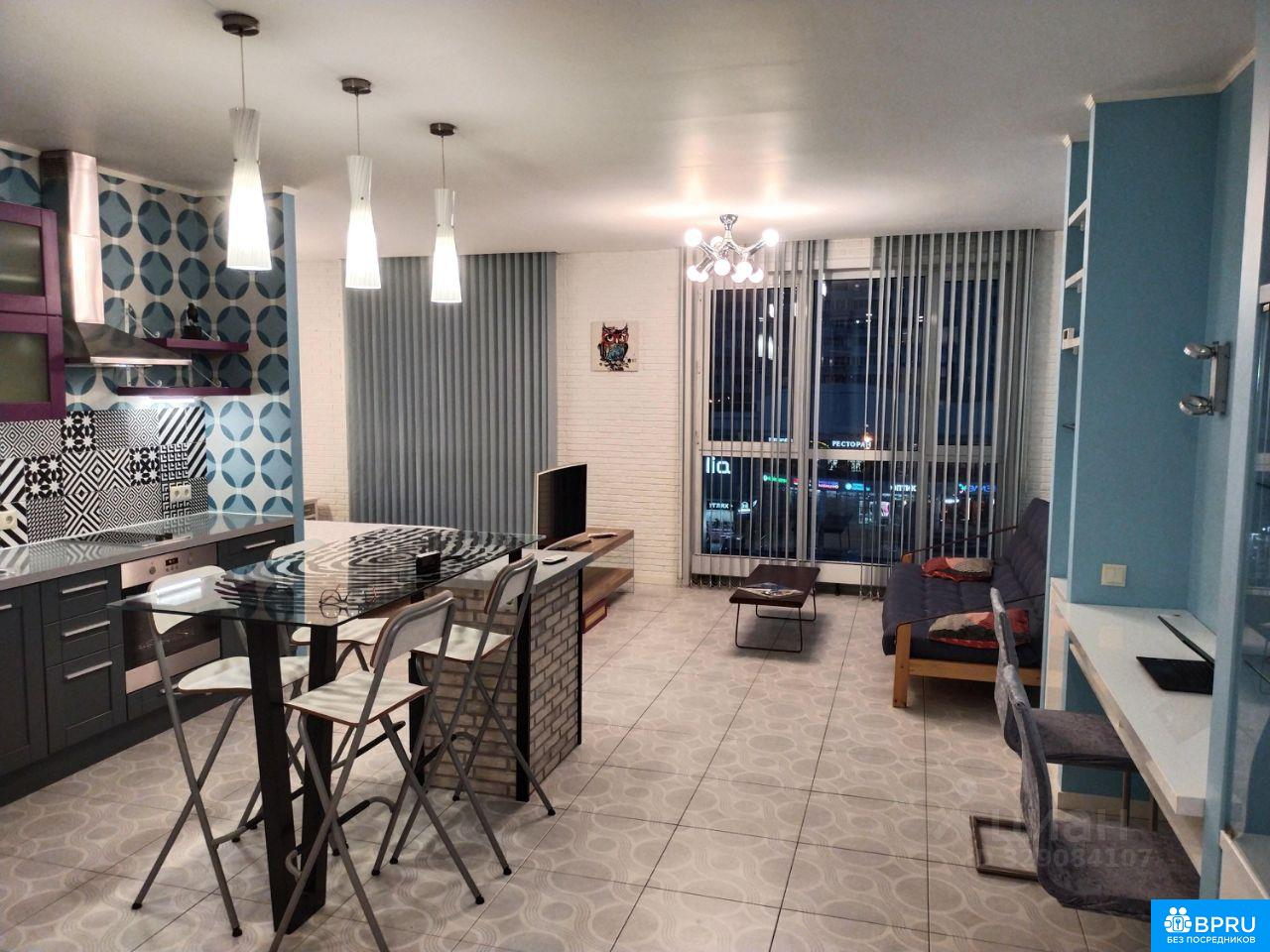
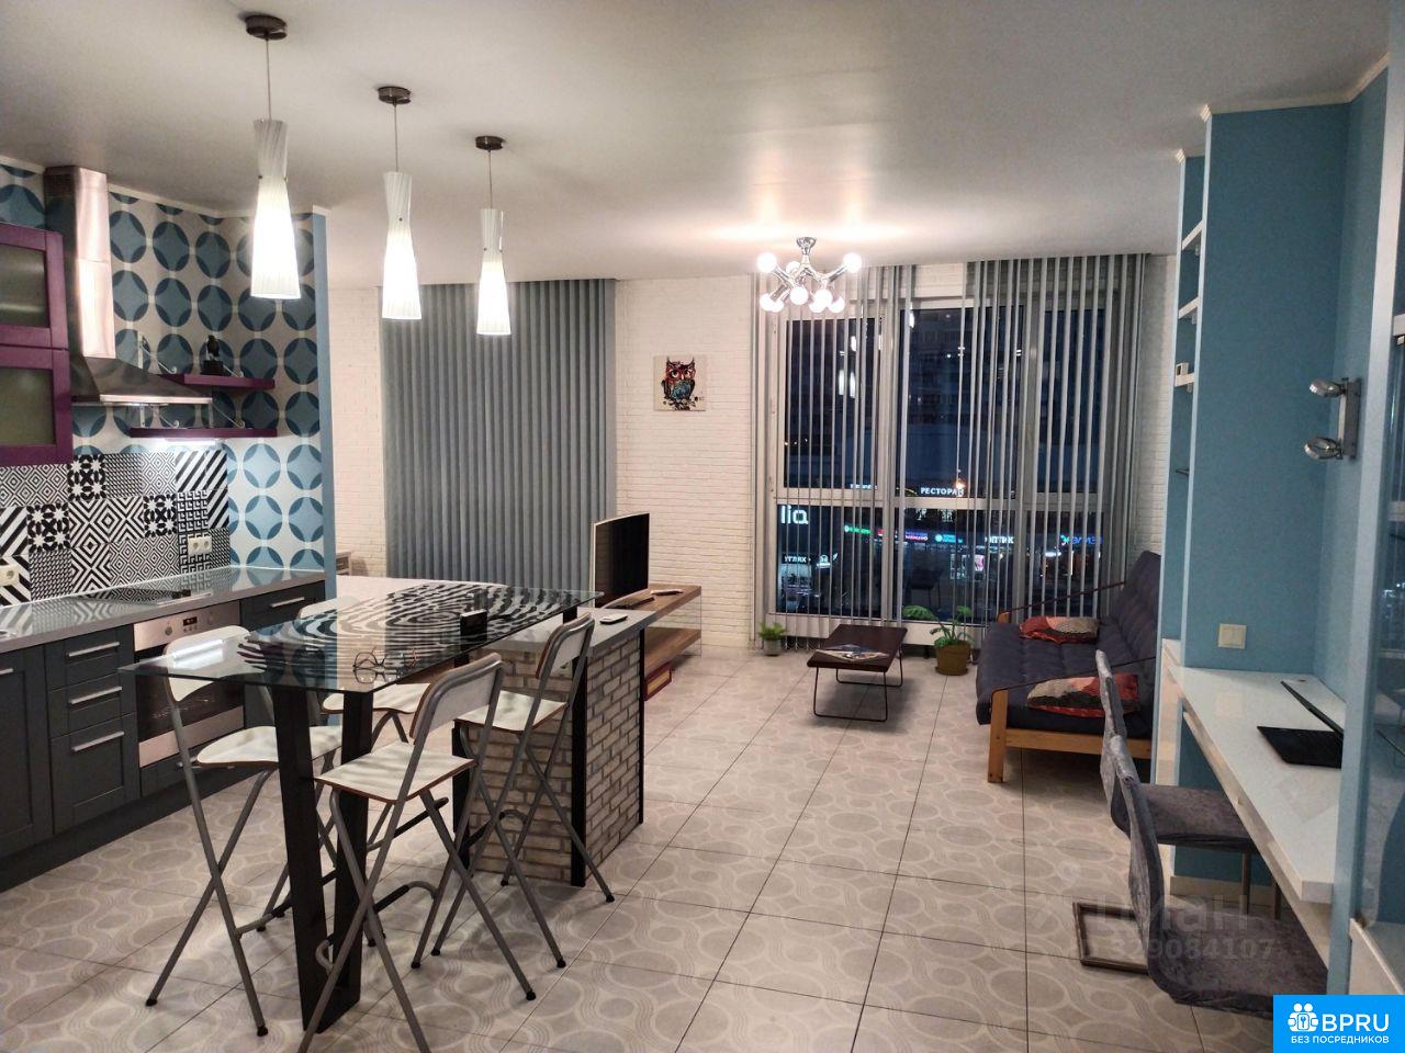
+ potted plant [903,604,978,676]
+ potted plant [754,621,791,656]
